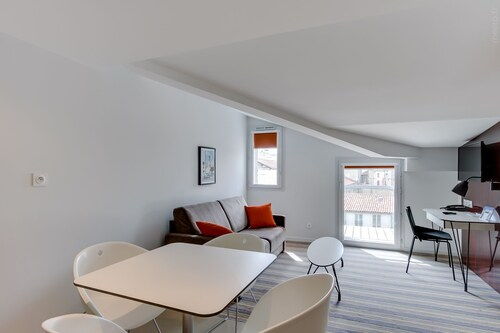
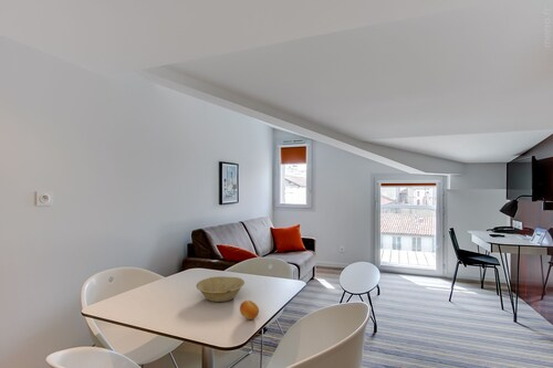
+ bowl [196,275,246,303]
+ fruit [239,299,260,320]
